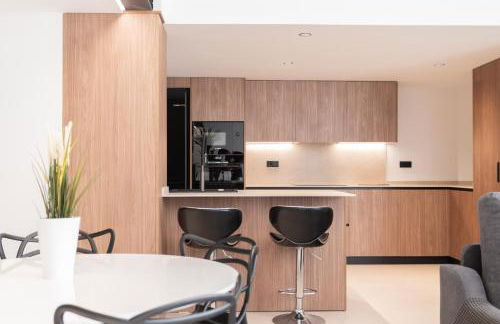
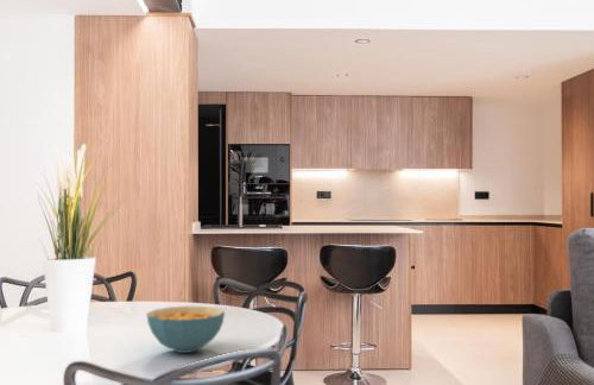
+ cereal bowl [146,305,226,354]
